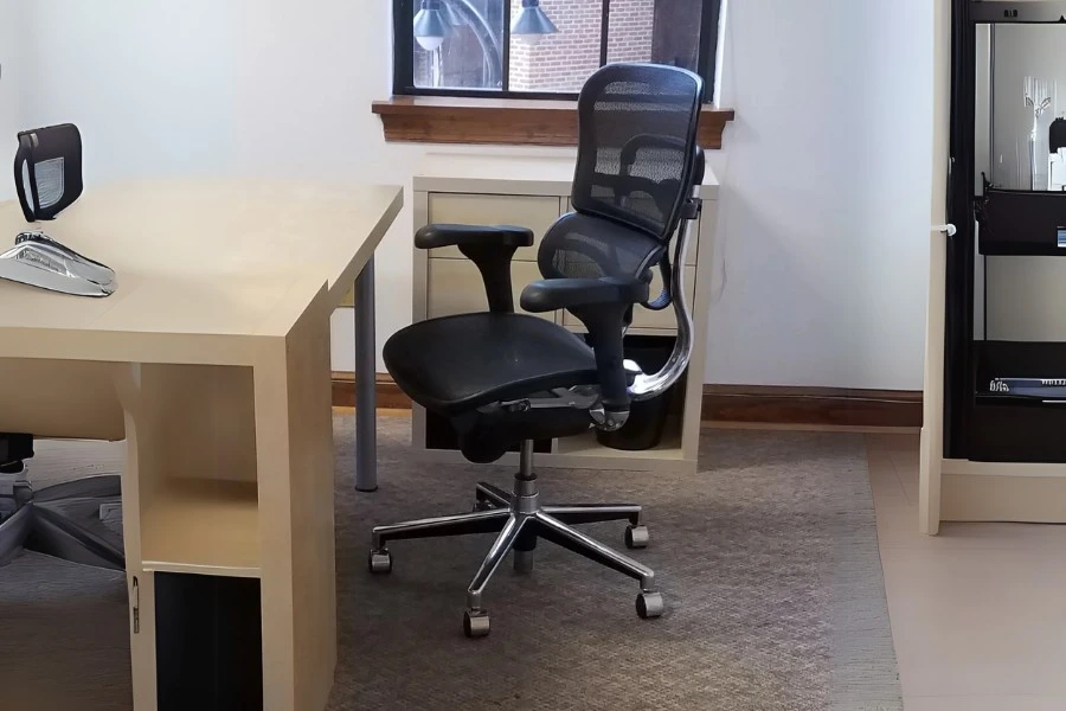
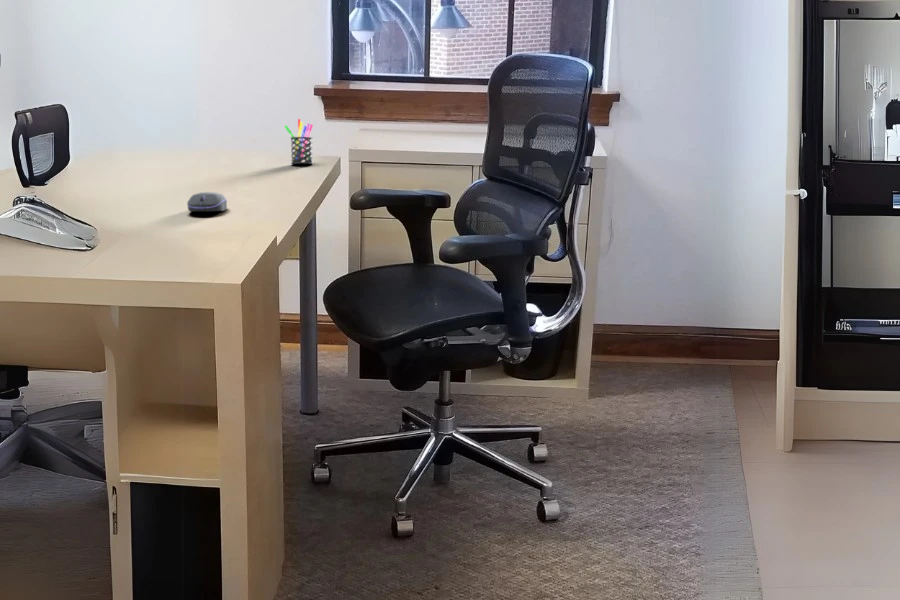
+ pen holder [283,118,314,165]
+ computer mouse [186,191,228,212]
